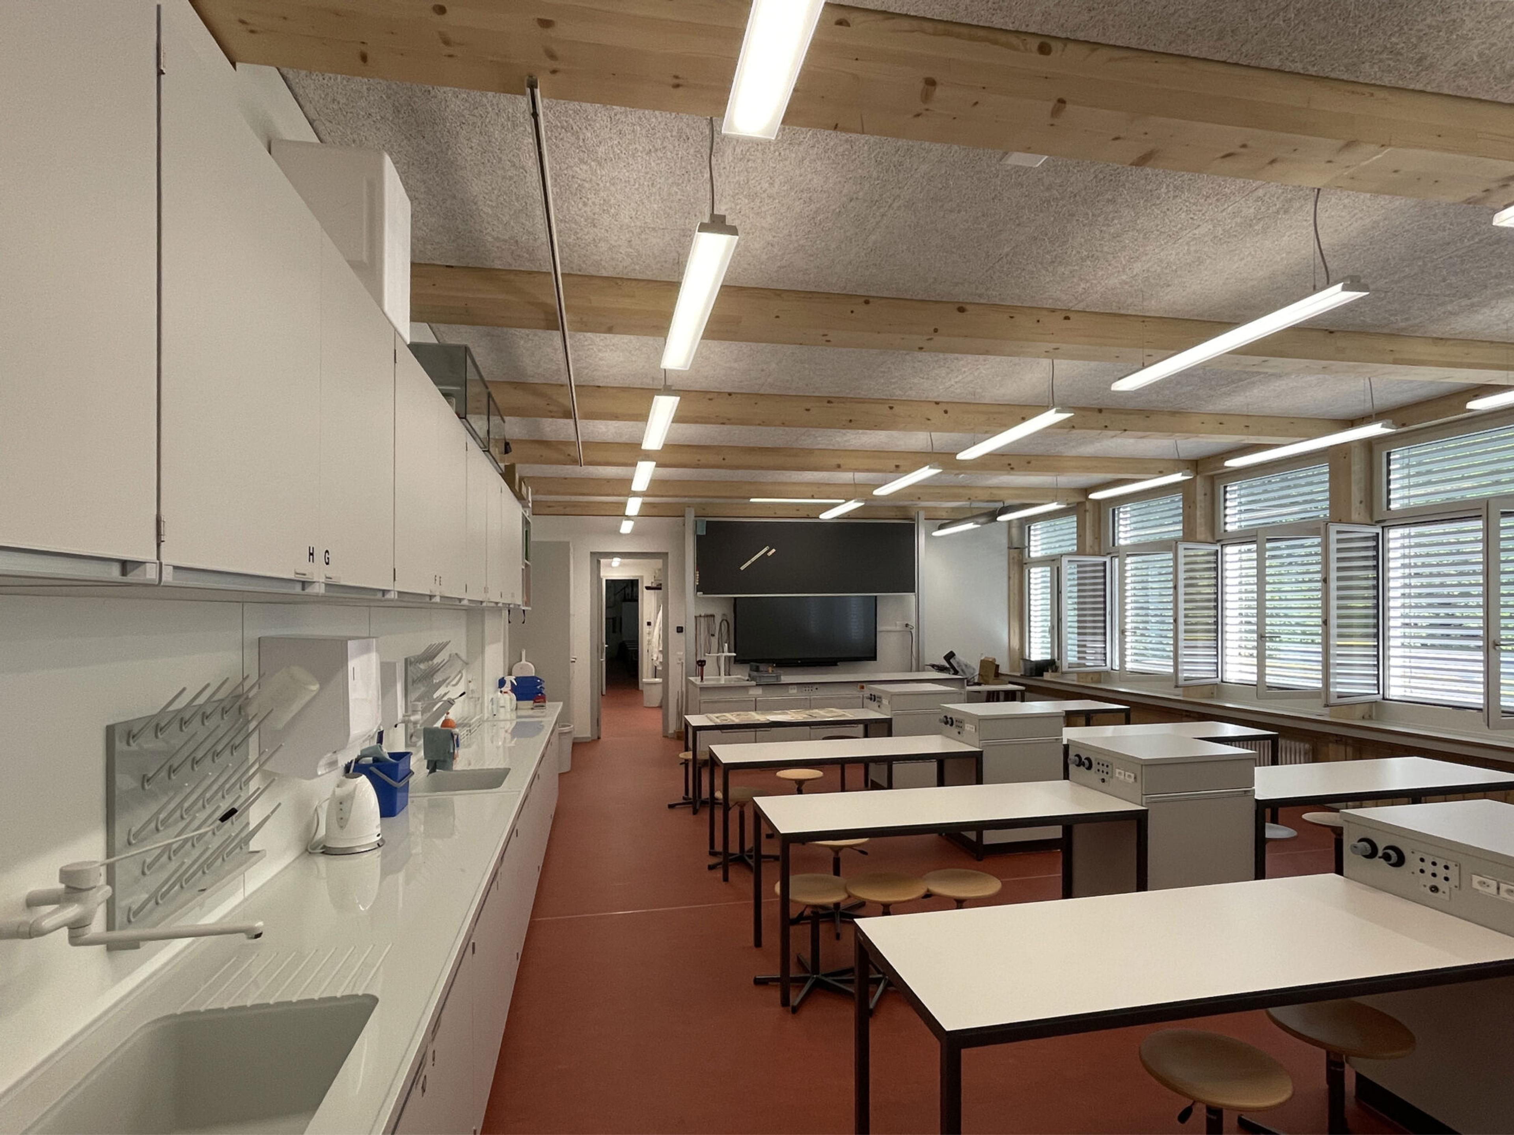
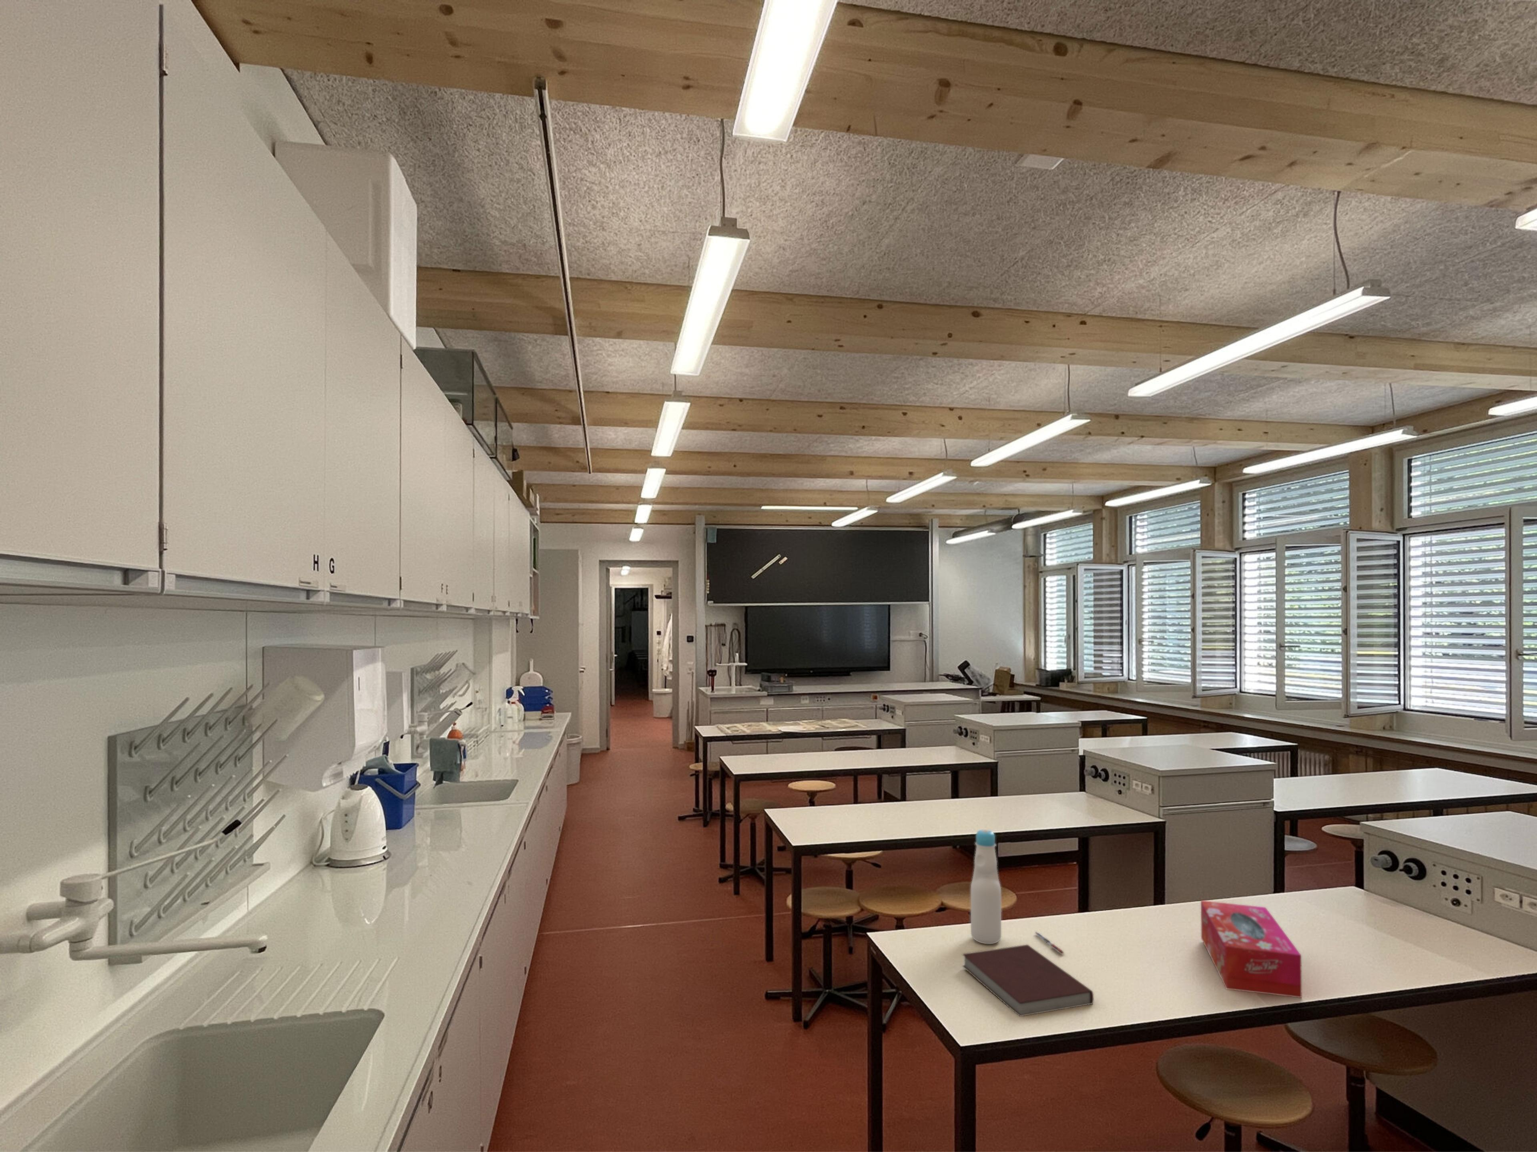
+ tissue box [1201,900,1302,998]
+ bottle [971,829,1002,944]
+ pen [1034,932,1065,955]
+ notebook [961,944,1094,1016]
